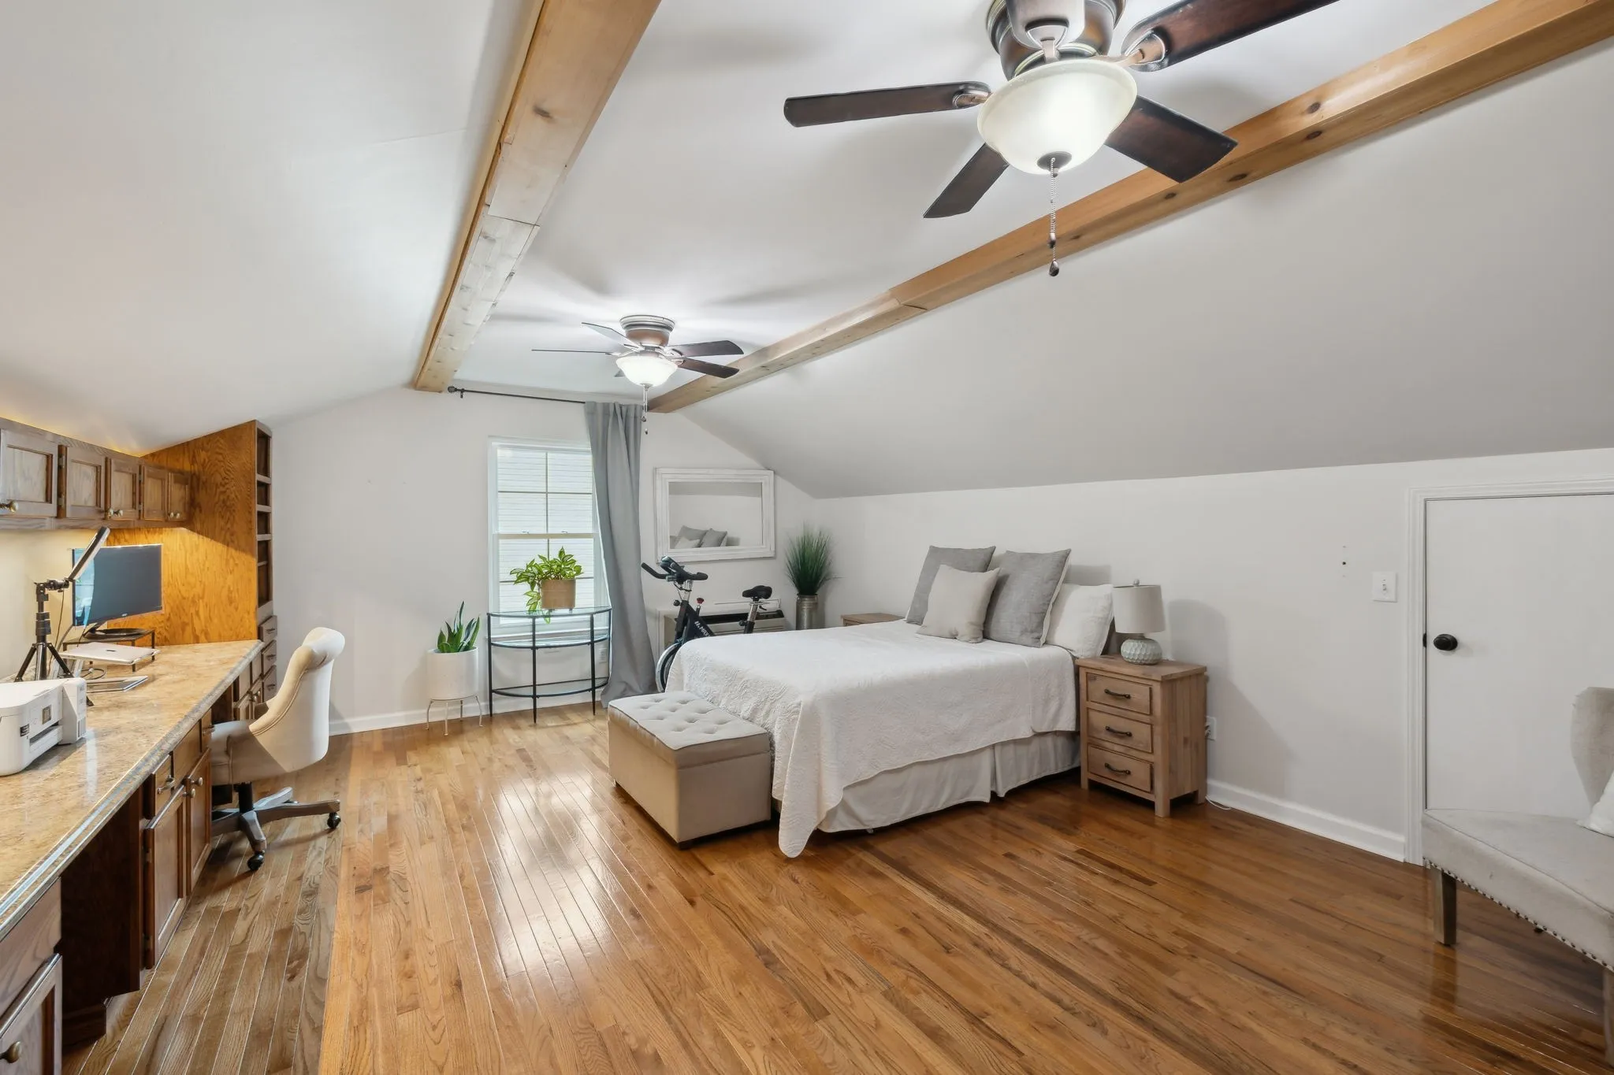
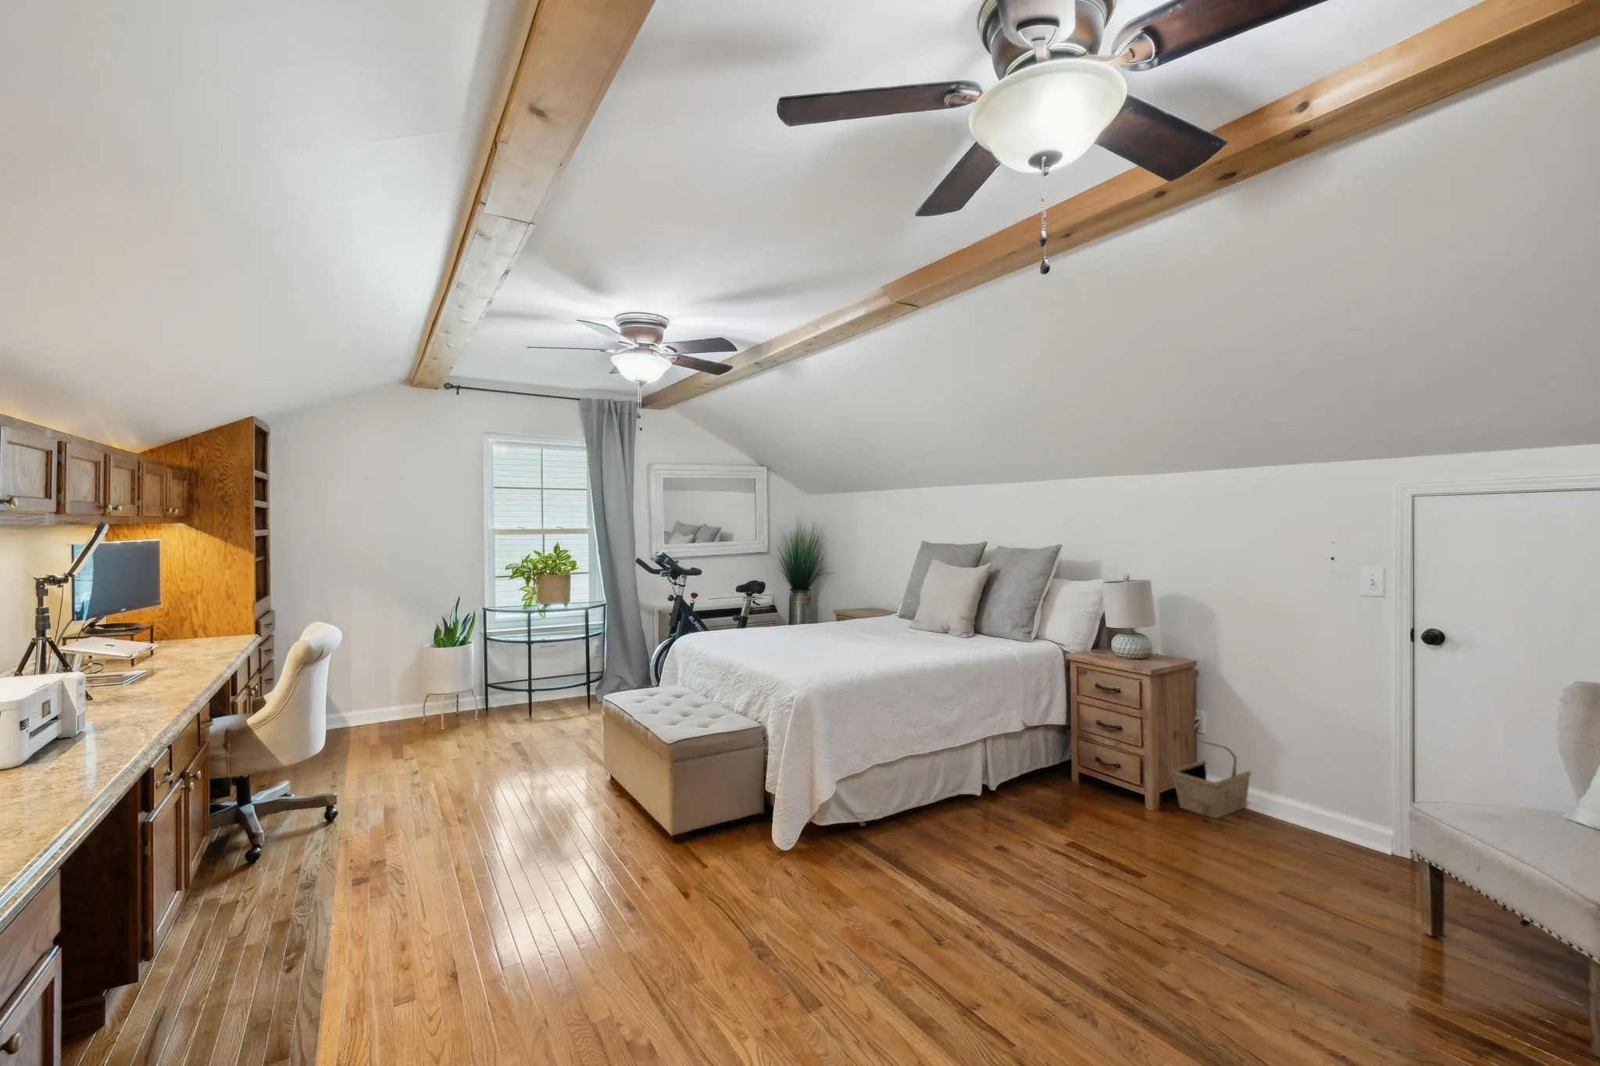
+ basket [1171,740,1251,820]
